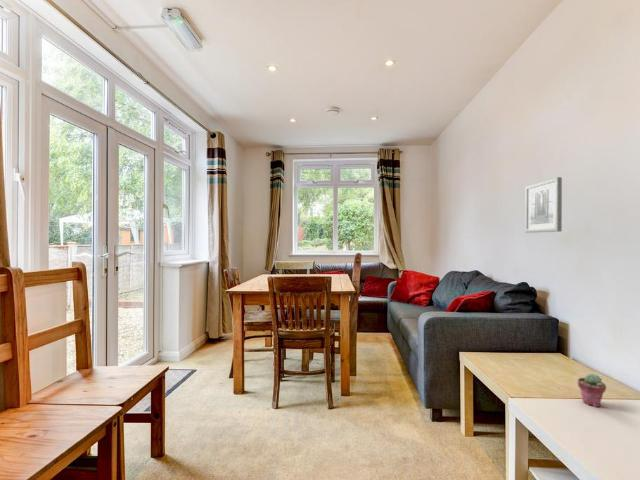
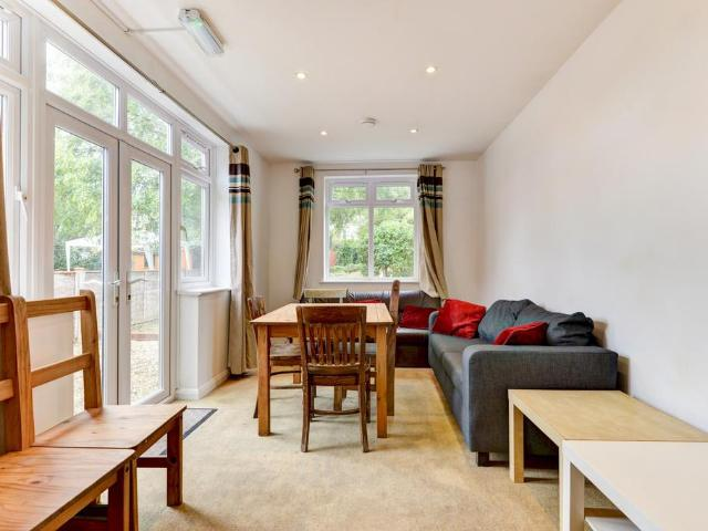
- wall art [524,176,563,234]
- potted succulent [577,373,607,408]
